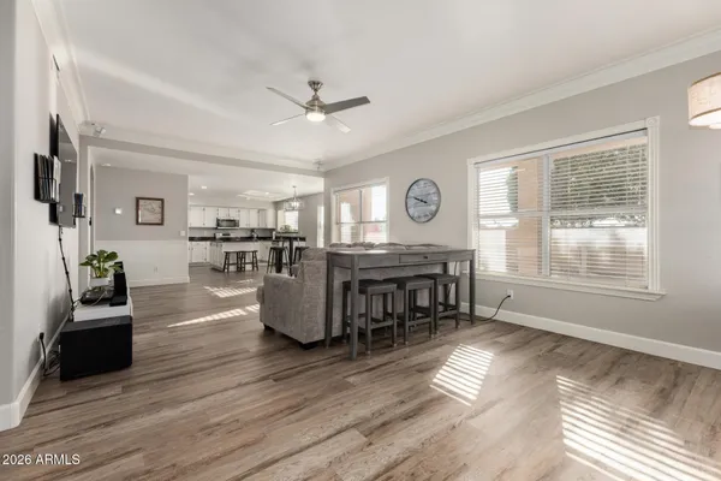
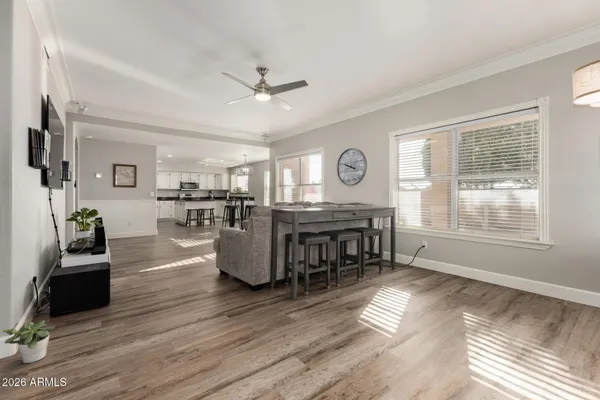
+ potted plant [2,319,54,364]
